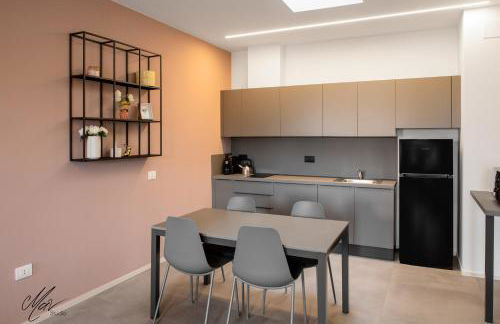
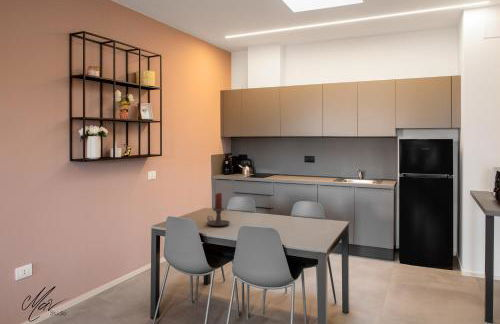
+ candle holder [206,192,231,227]
